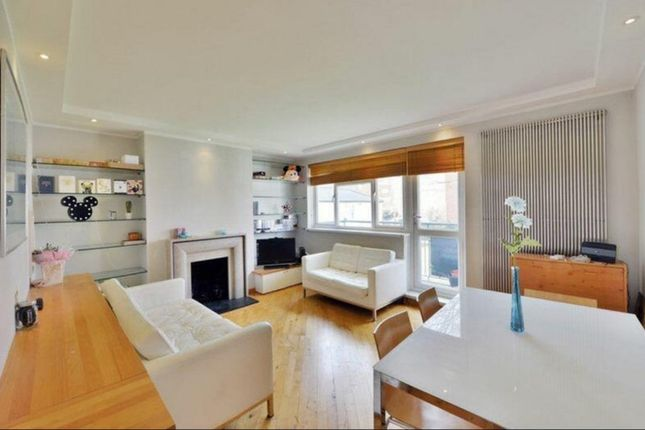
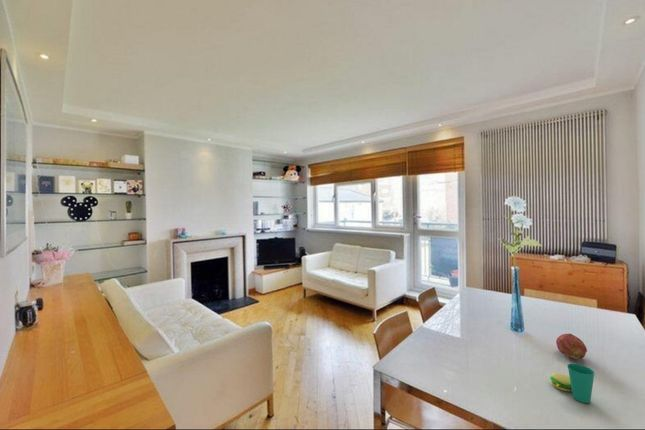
+ cup [549,363,596,404]
+ fruit [555,333,588,360]
